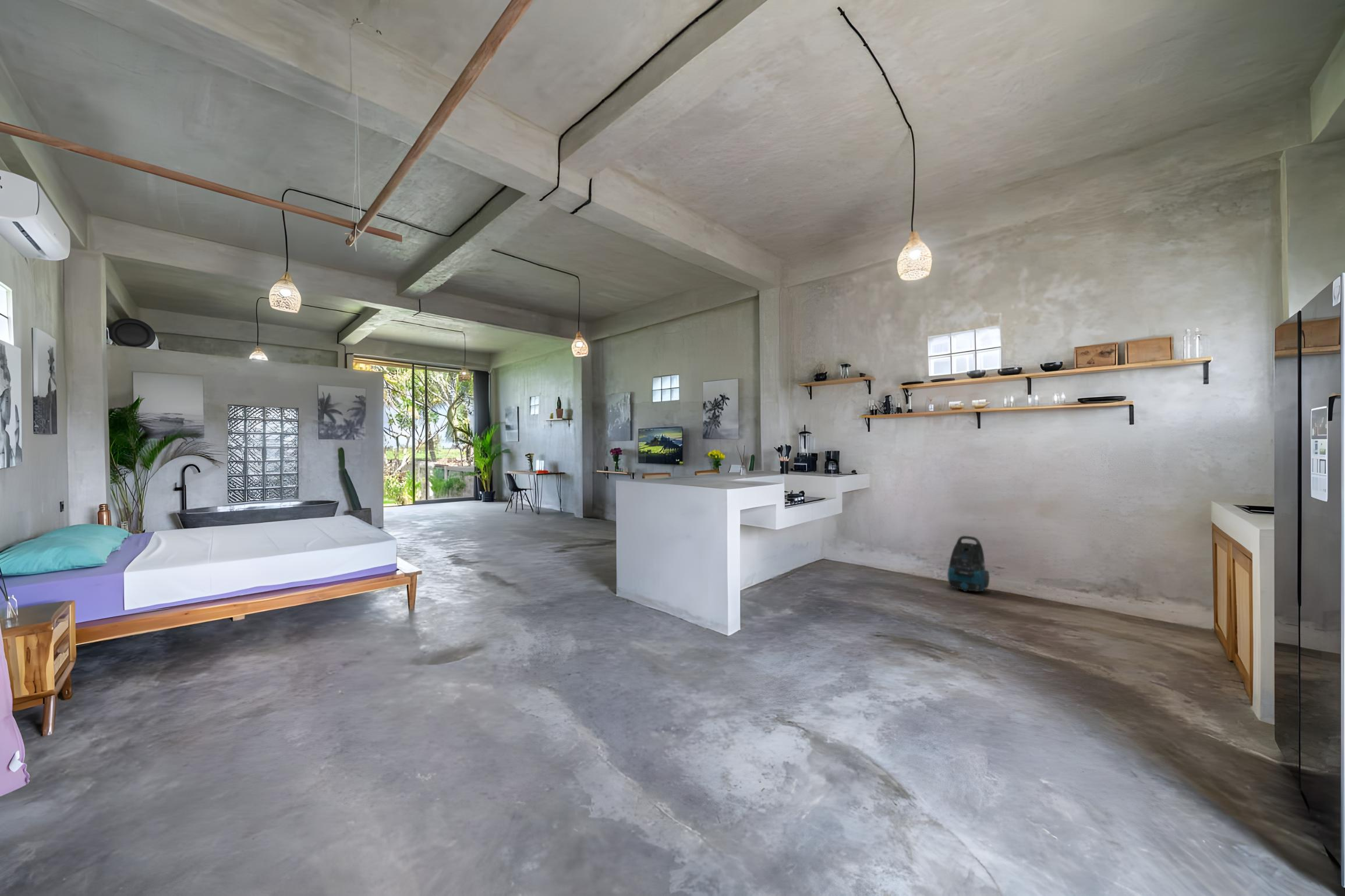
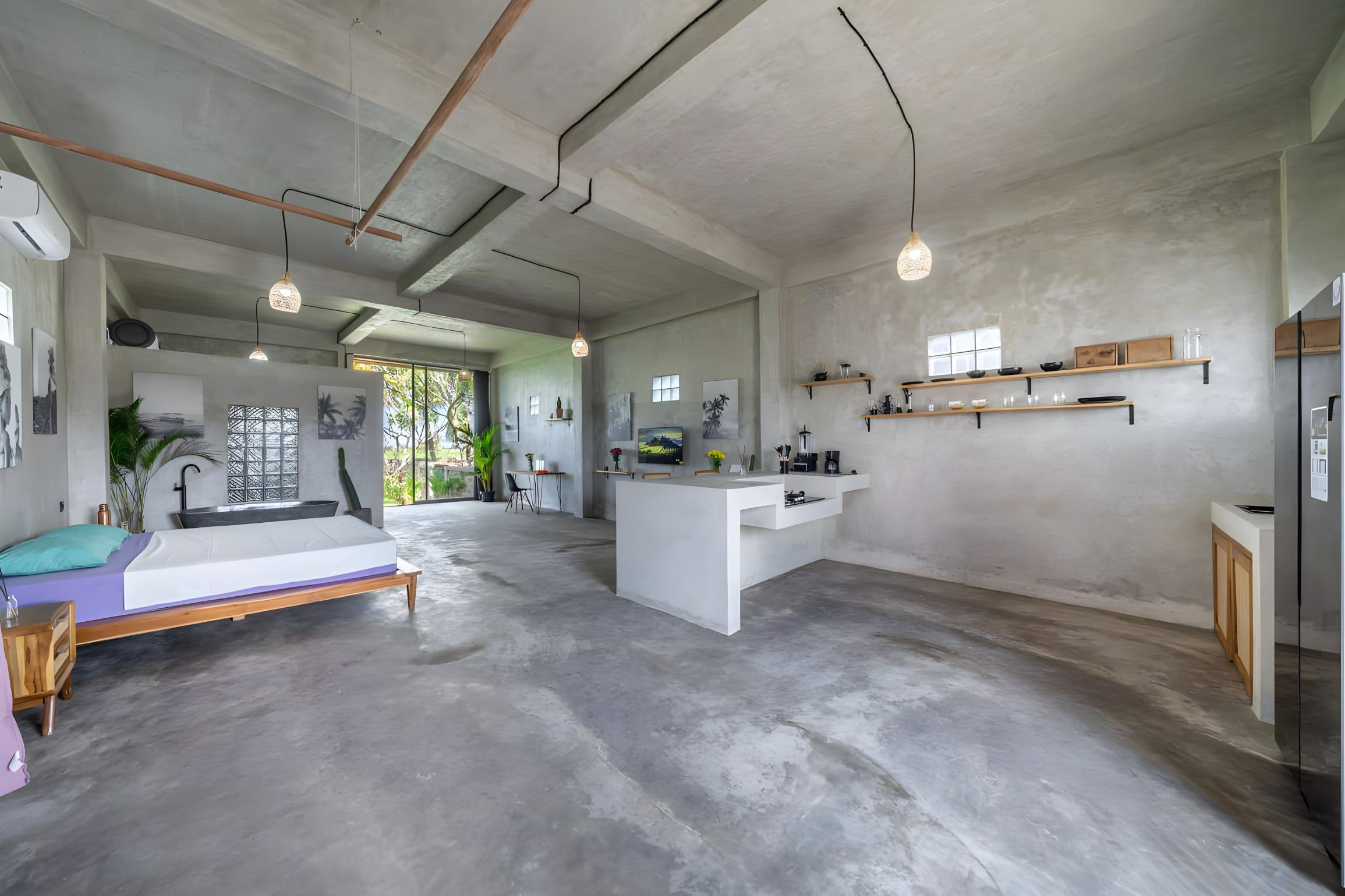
- vacuum cleaner [947,535,990,592]
